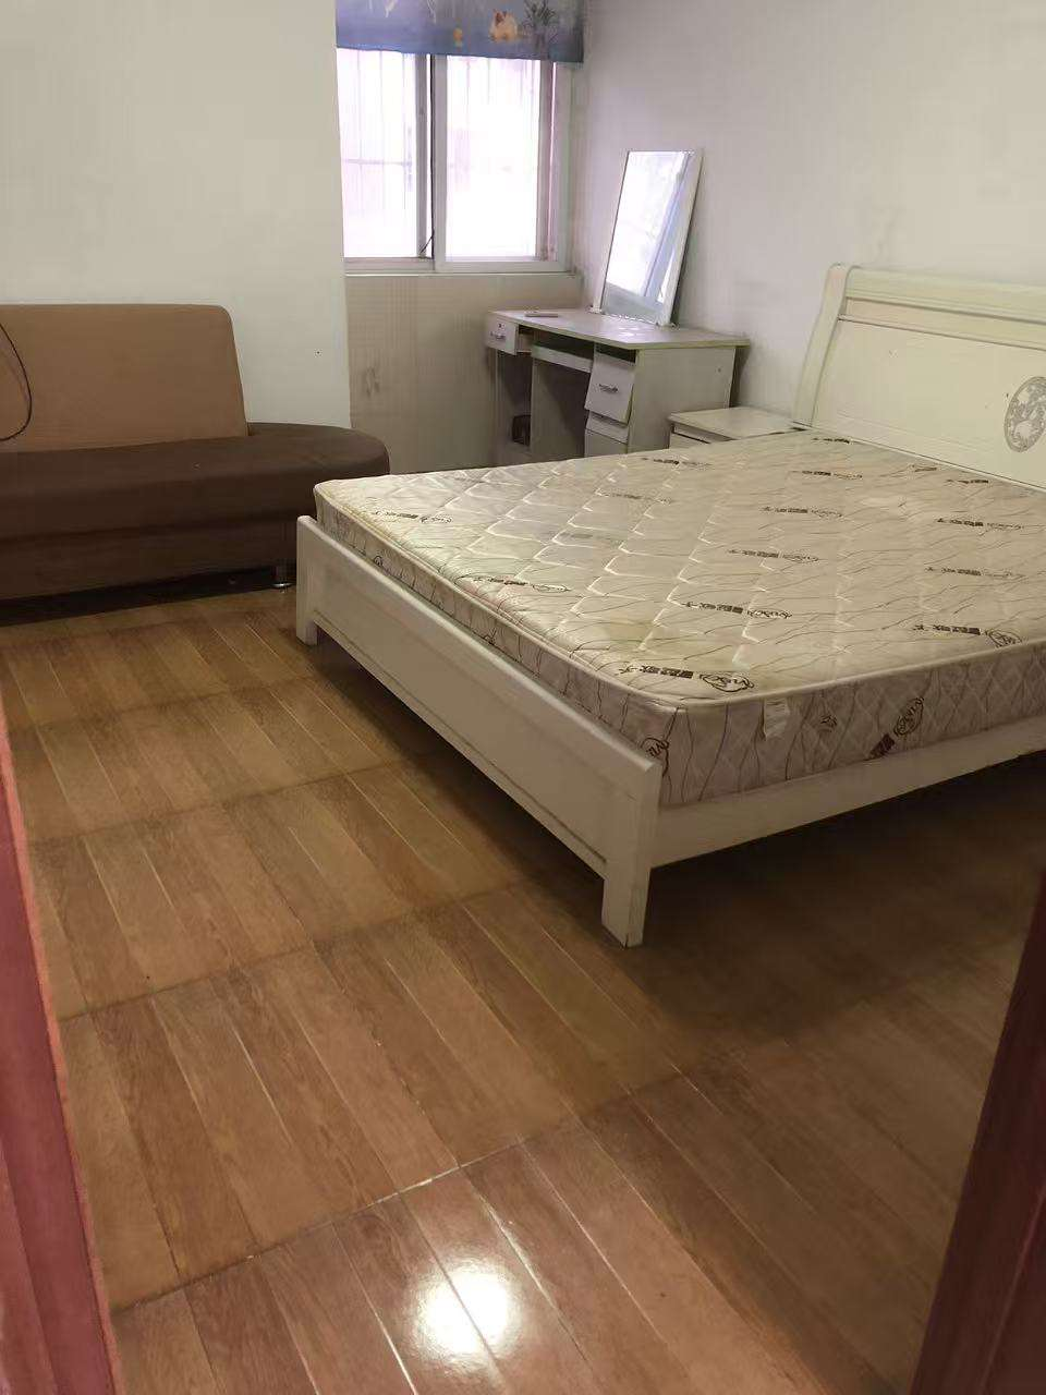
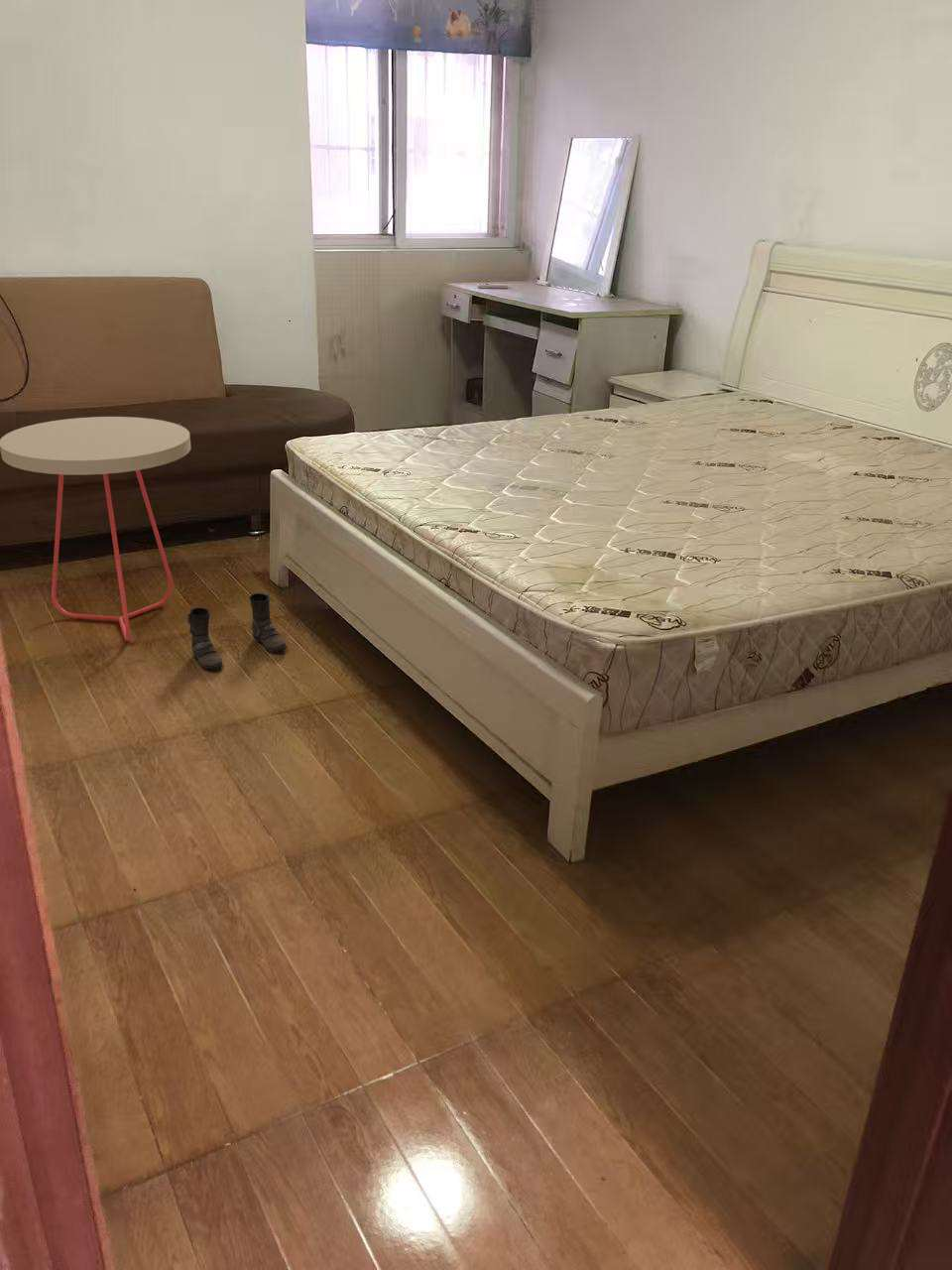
+ boots [186,592,288,671]
+ side table [0,416,191,642]
